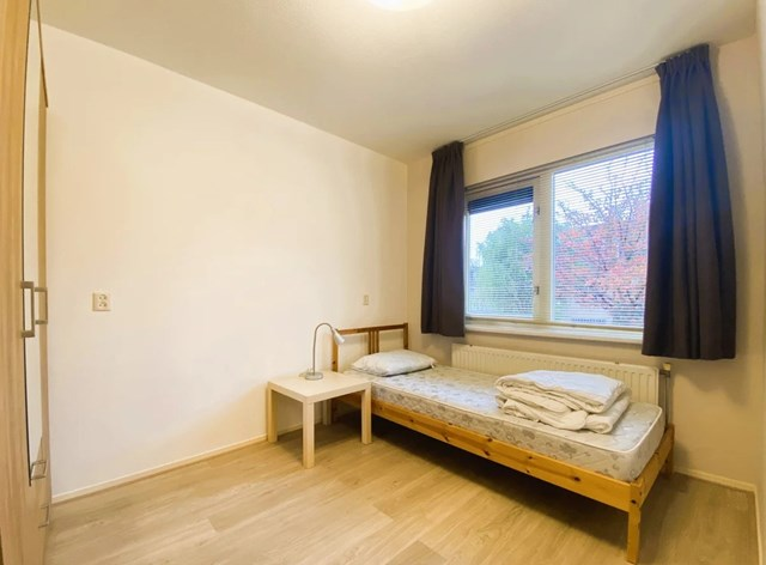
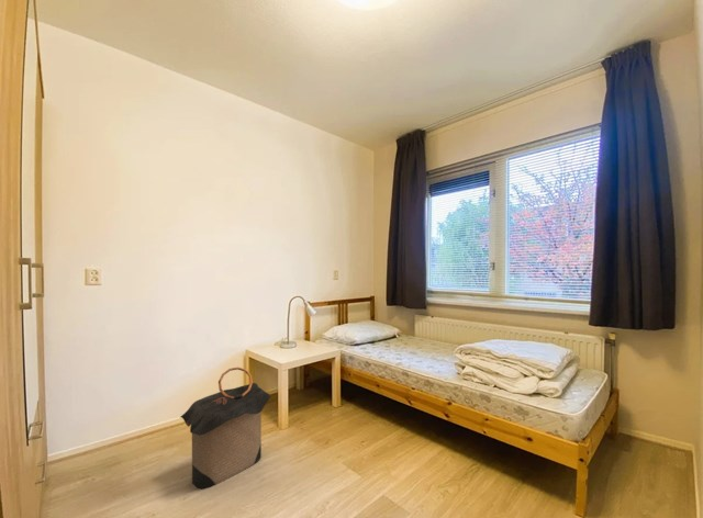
+ laundry hamper [179,367,272,491]
